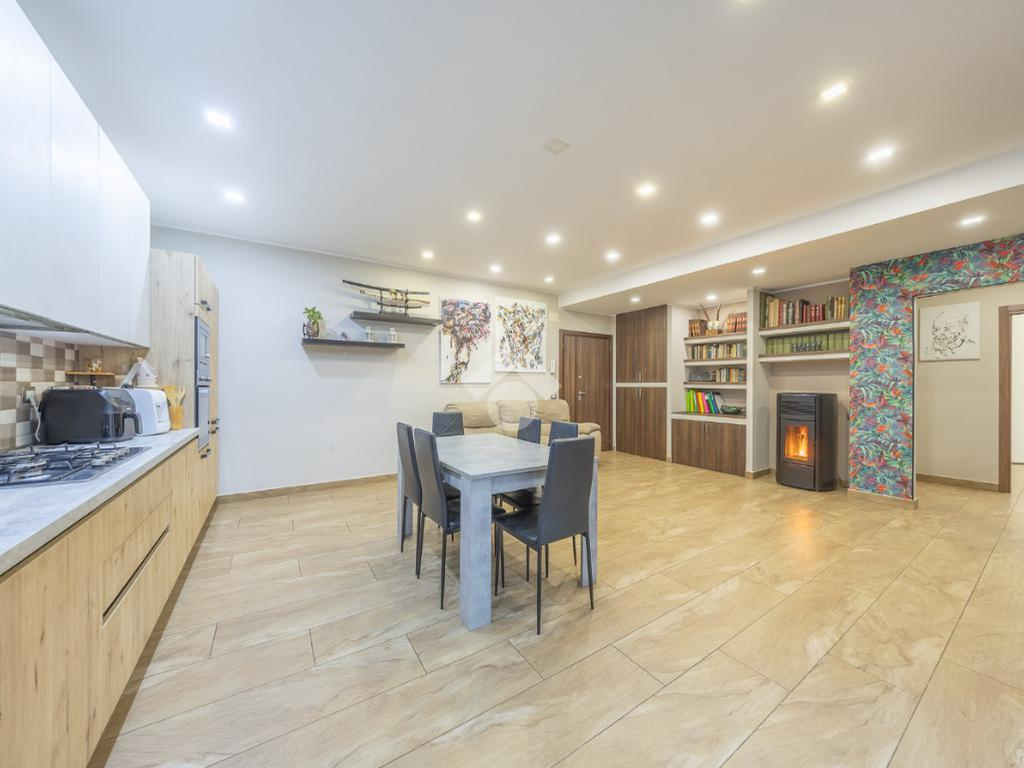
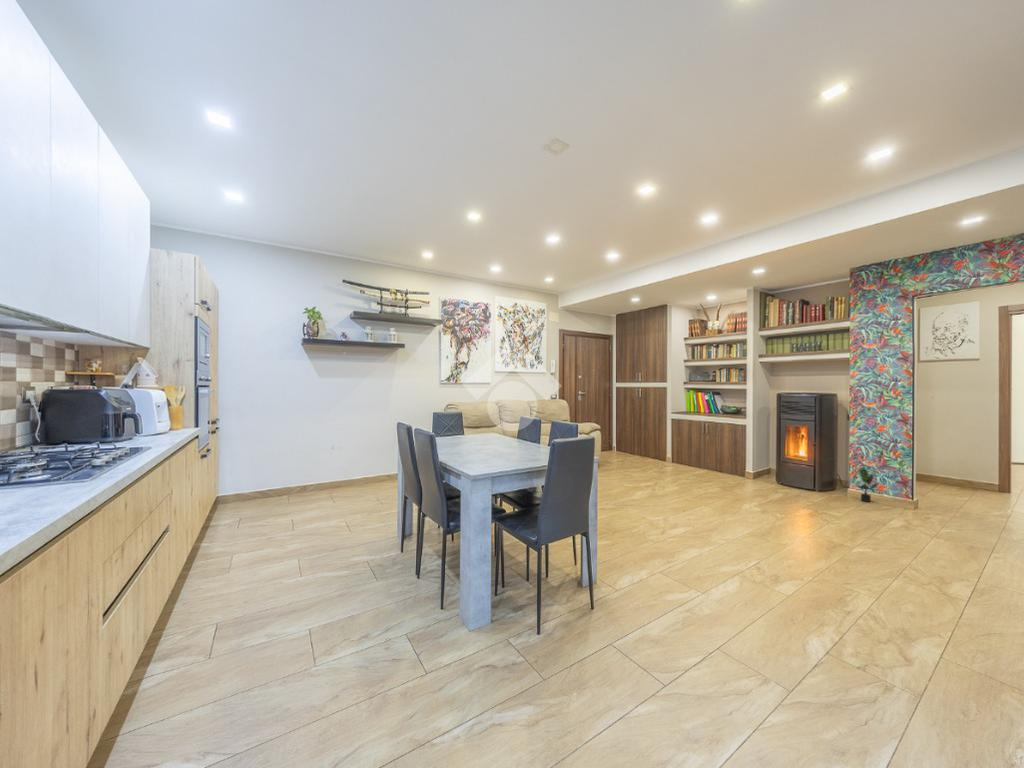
+ potted plant [856,467,879,503]
